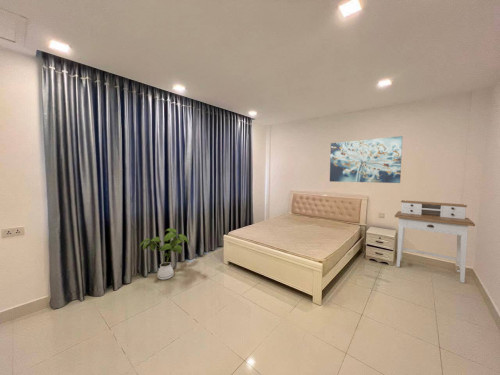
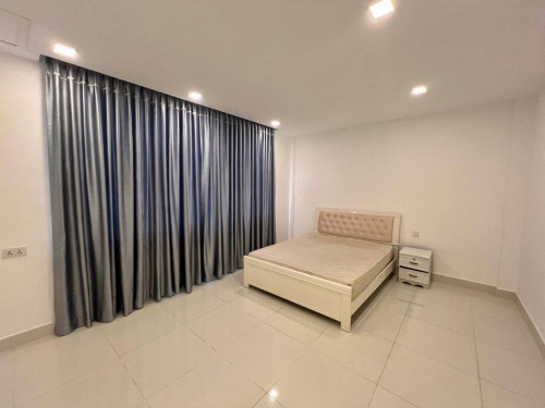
- desk [394,199,476,284]
- wall art [329,135,403,184]
- house plant [138,227,190,281]
